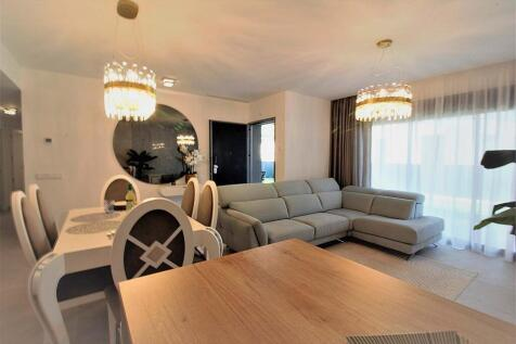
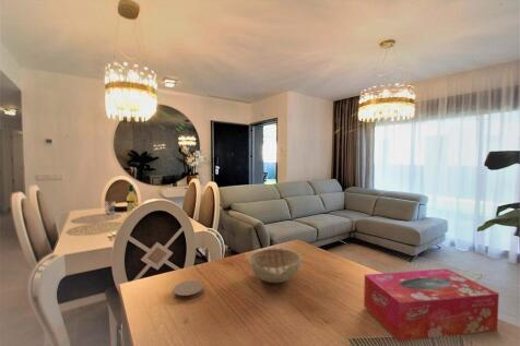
+ coaster [173,279,204,300]
+ tissue box [363,267,500,343]
+ decorative bowl [247,247,303,284]
